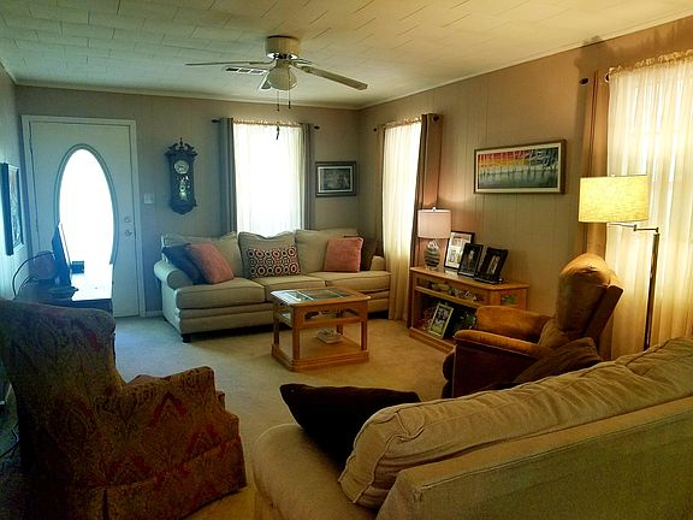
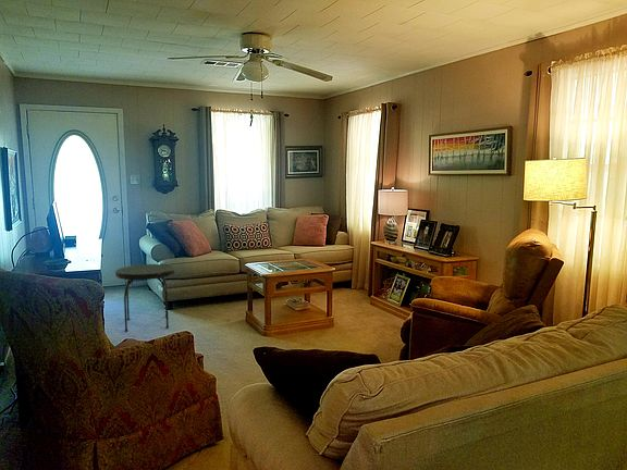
+ side table [114,263,175,333]
